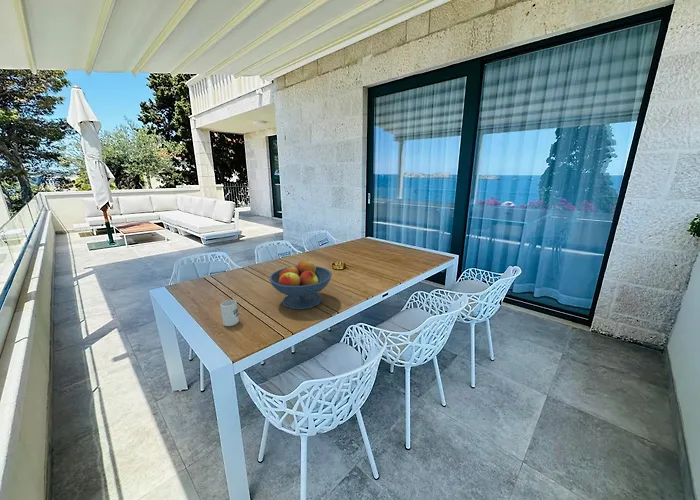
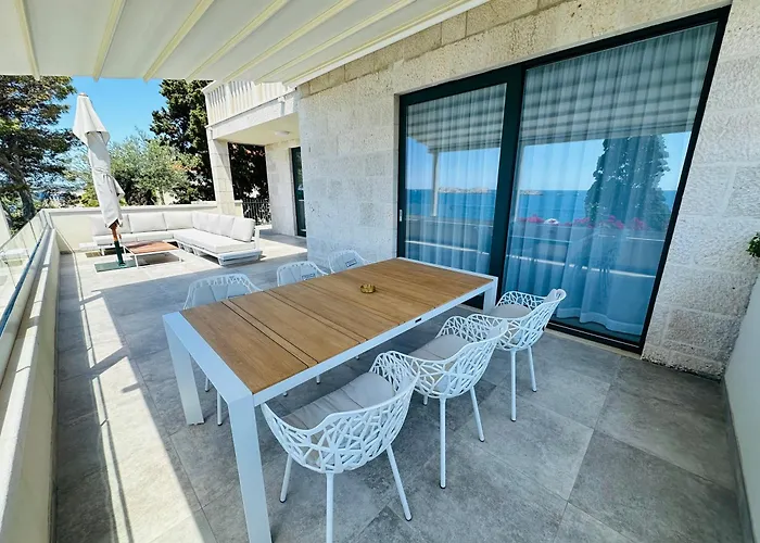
- cup [220,299,240,327]
- fruit bowl [268,260,333,310]
